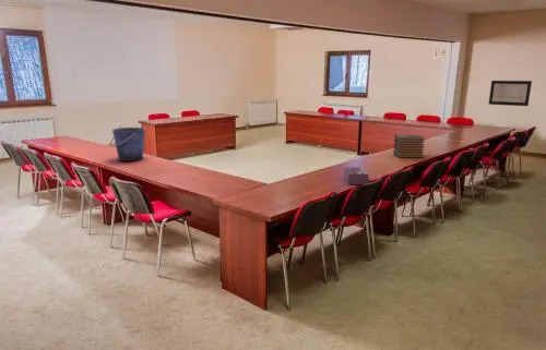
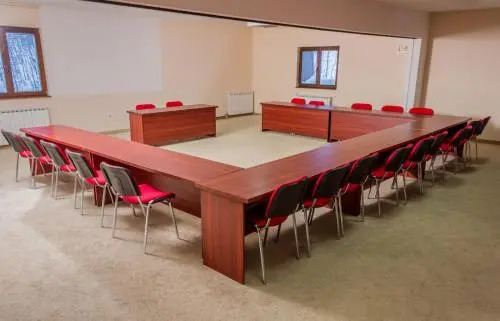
- book stack [392,134,426,159]
- wall art [488,80,533,107]
- tissue box [343,166,369,185]
- bucket [109,126,146,162]
